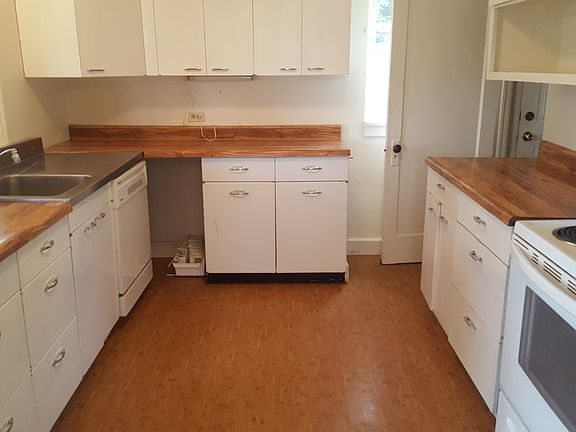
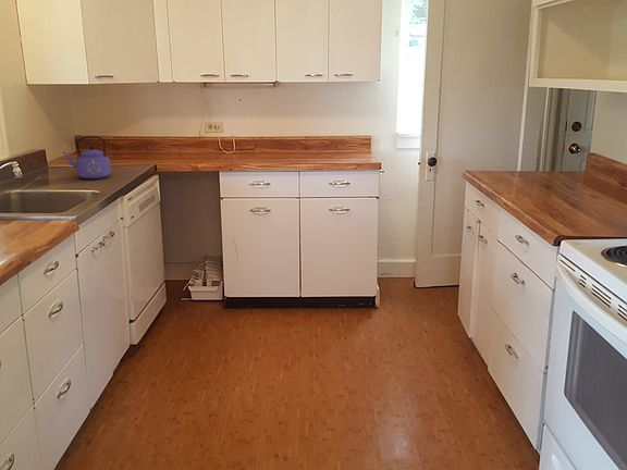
+ kettle [62,135,112,180]
